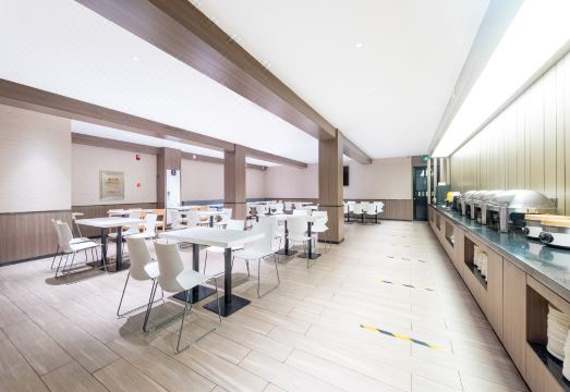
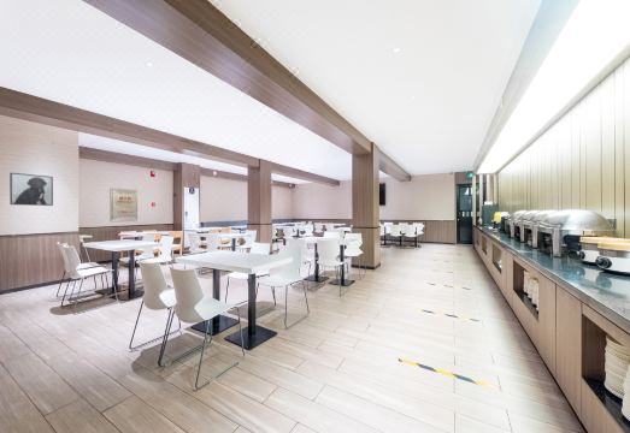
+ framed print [8,172,54,207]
